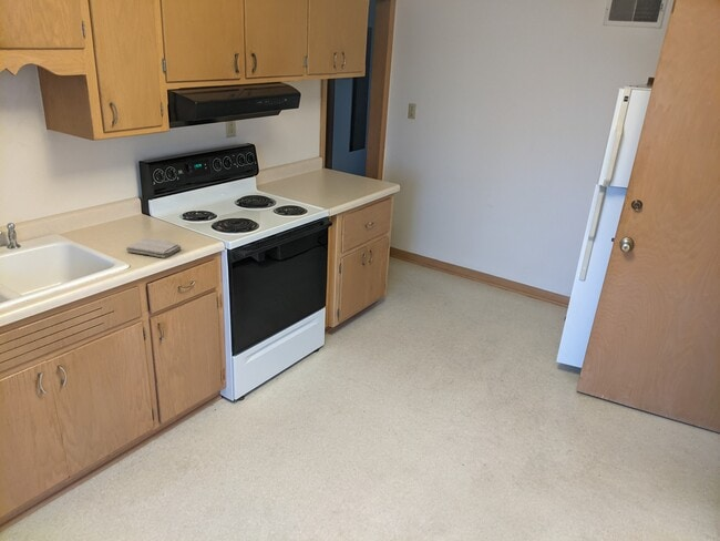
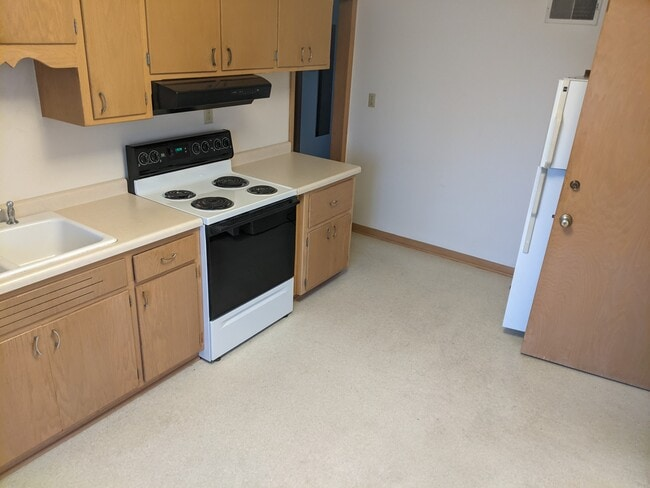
- washcloth [125,237,183,259]
